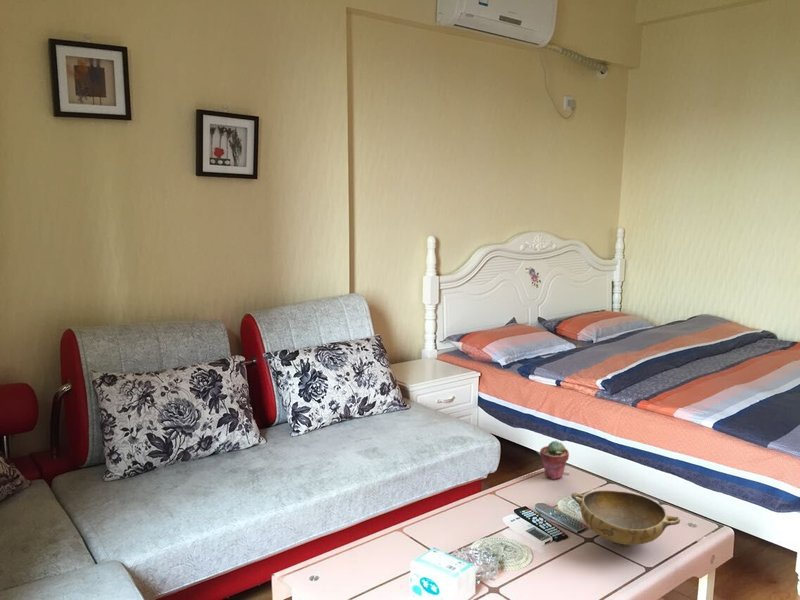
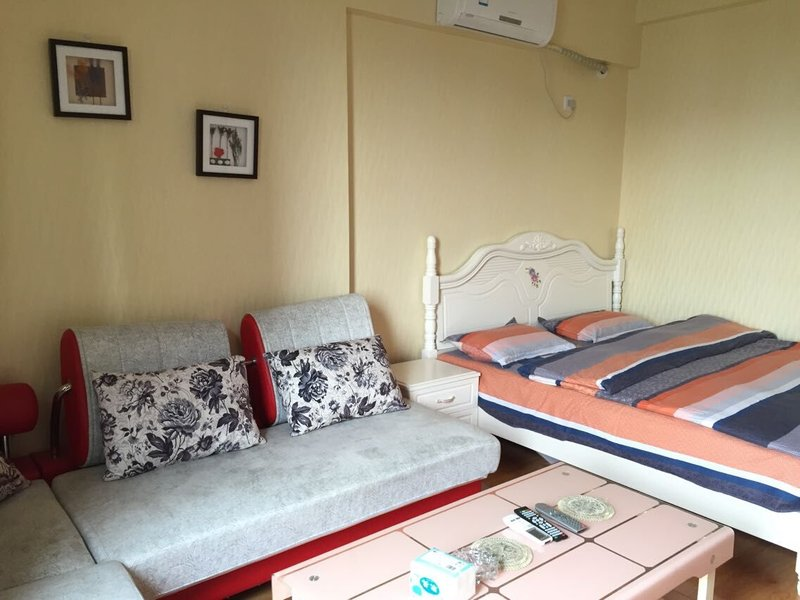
- bowl [570,489,681,547]
- potted succulent [539,440,570,480]
